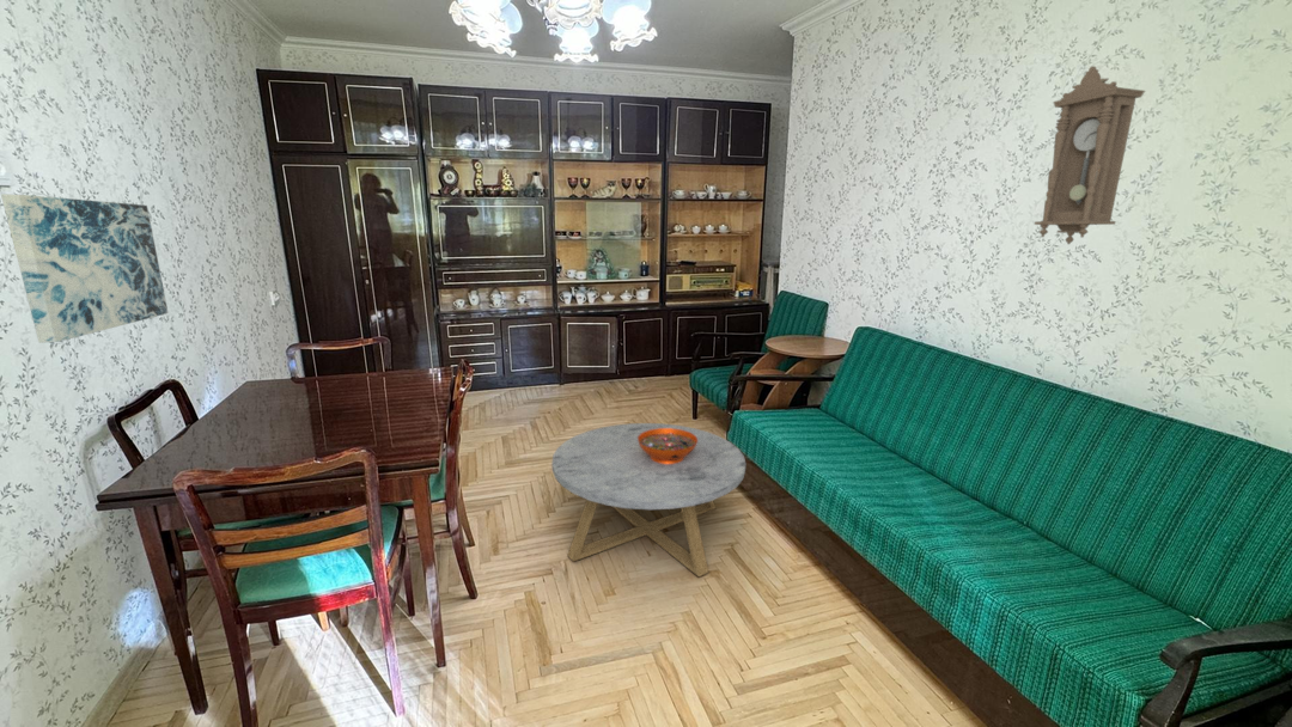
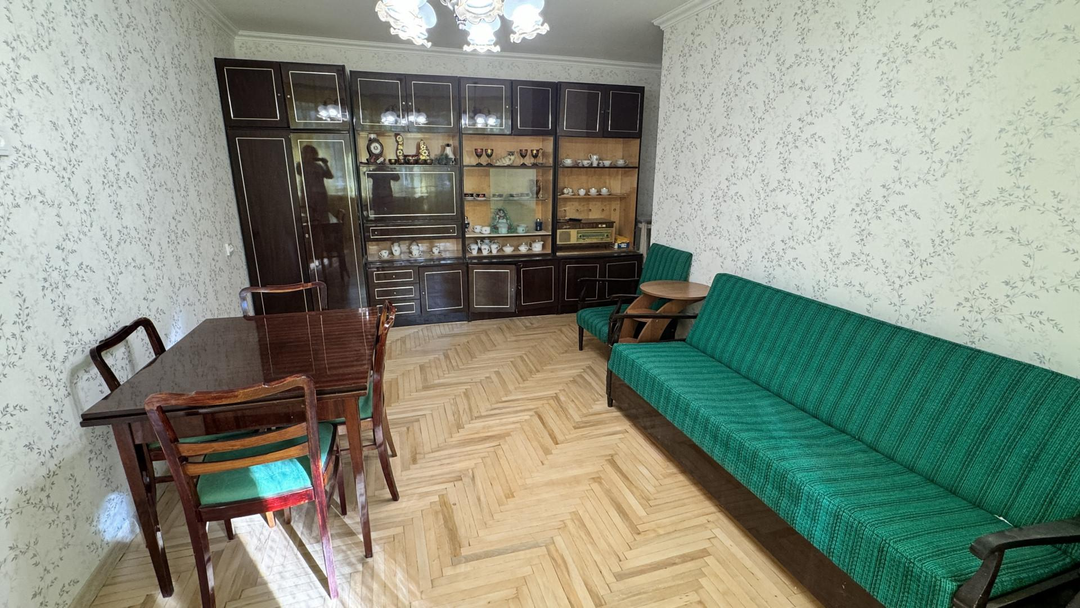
- coffee table [550,422,746,578]
- wall art [0,193,170,344]
- pendulum clock [1034,65,1146,245]
- decorative bowl [638,428,697,464]
